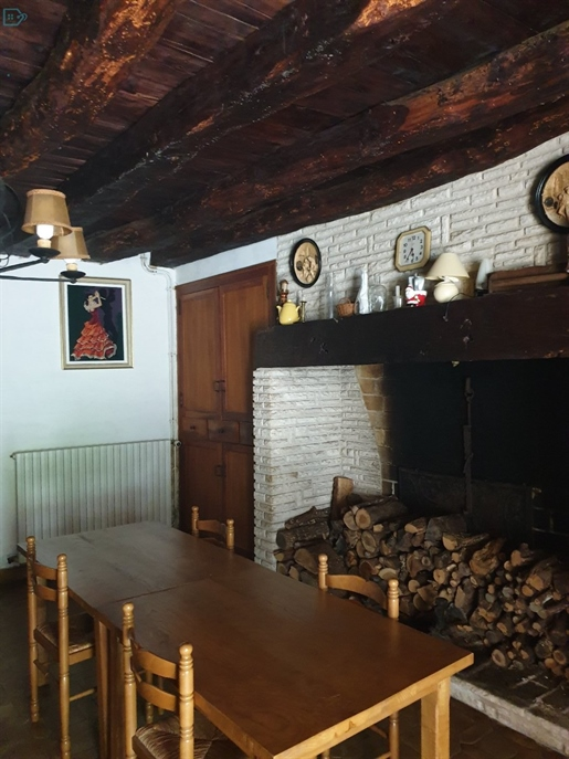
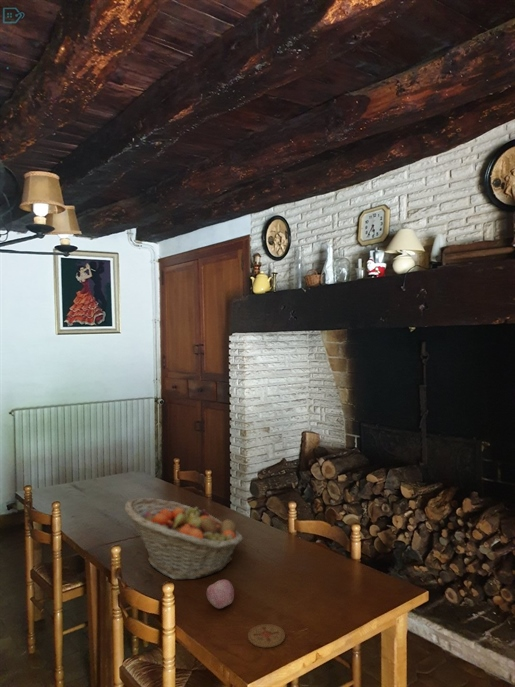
+ apple [206,579,235,610]
+ fruit basket [124,497,244,581]
+ coaster [247,623,286,648]
